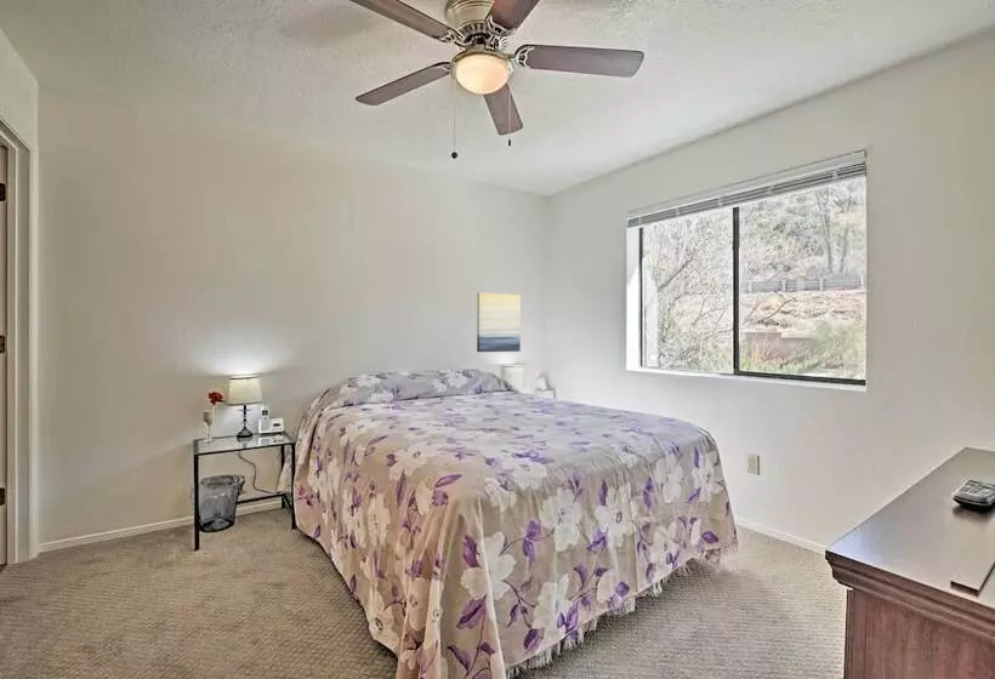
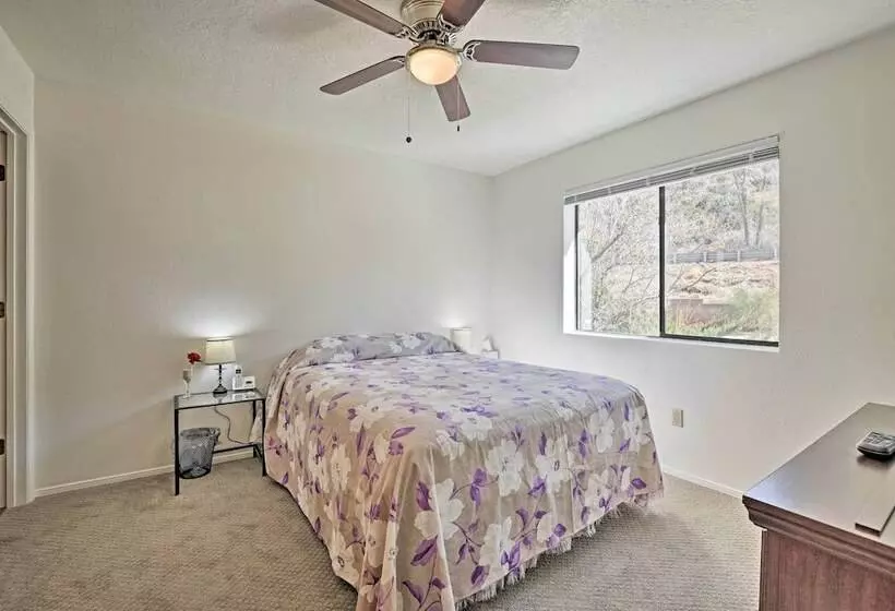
- wall art [476,291,522,353]
